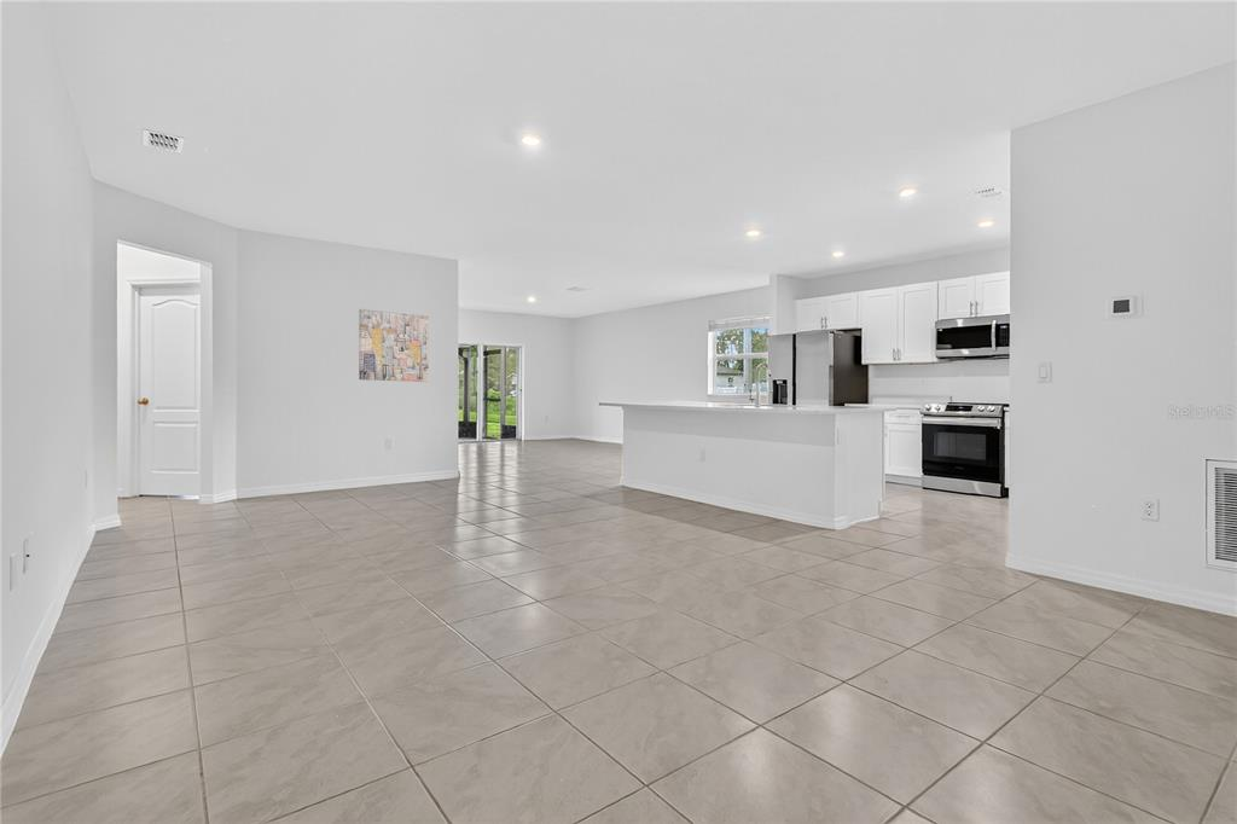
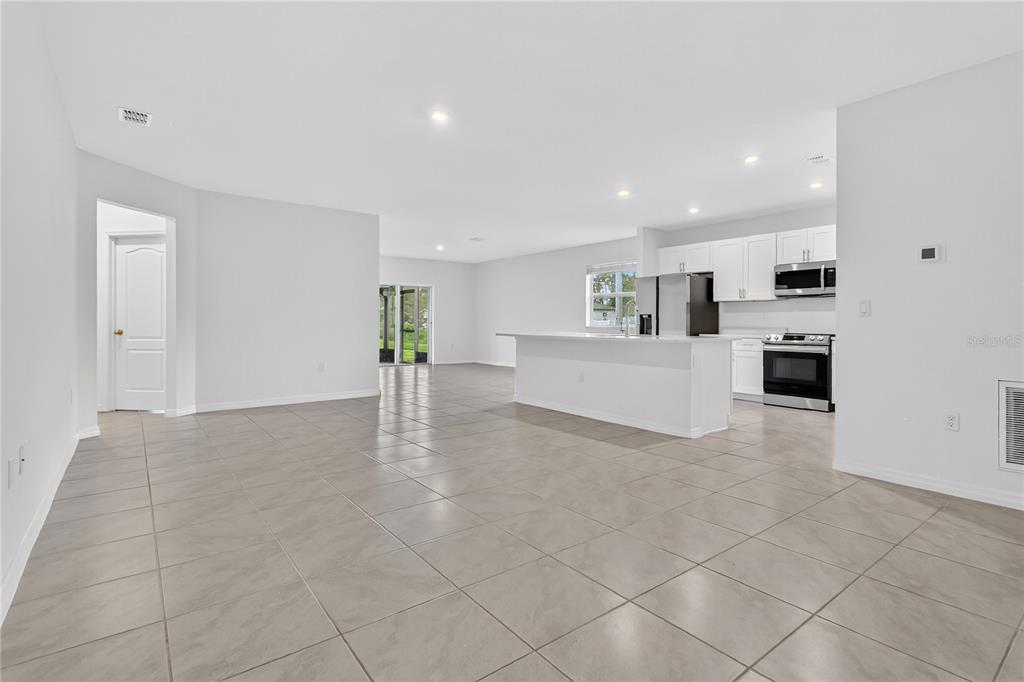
- wall art [358,308,430,383]
